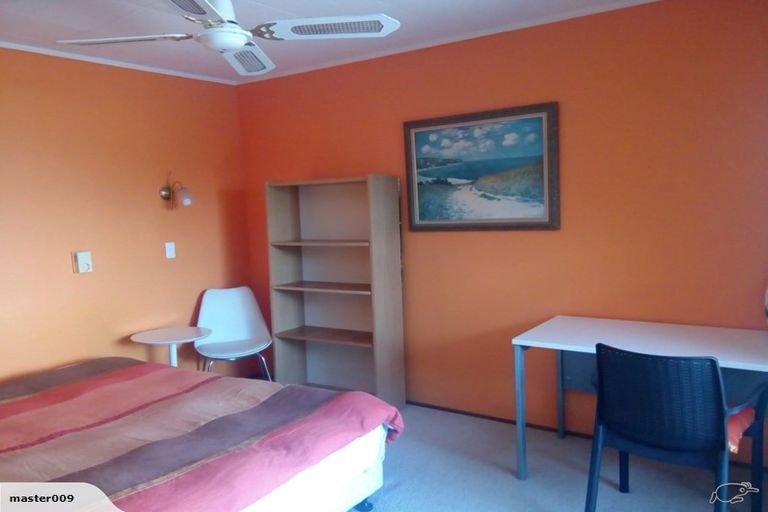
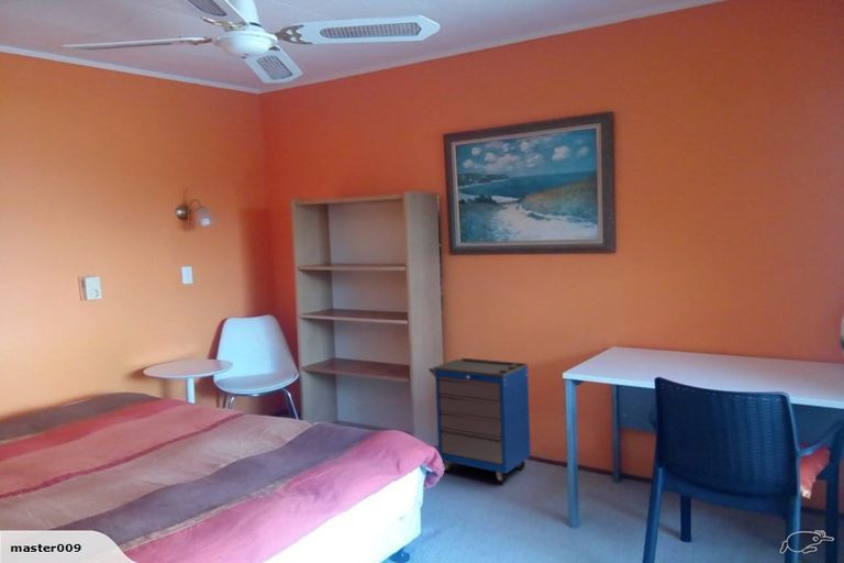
+ cabinet [427,357,532,485]
